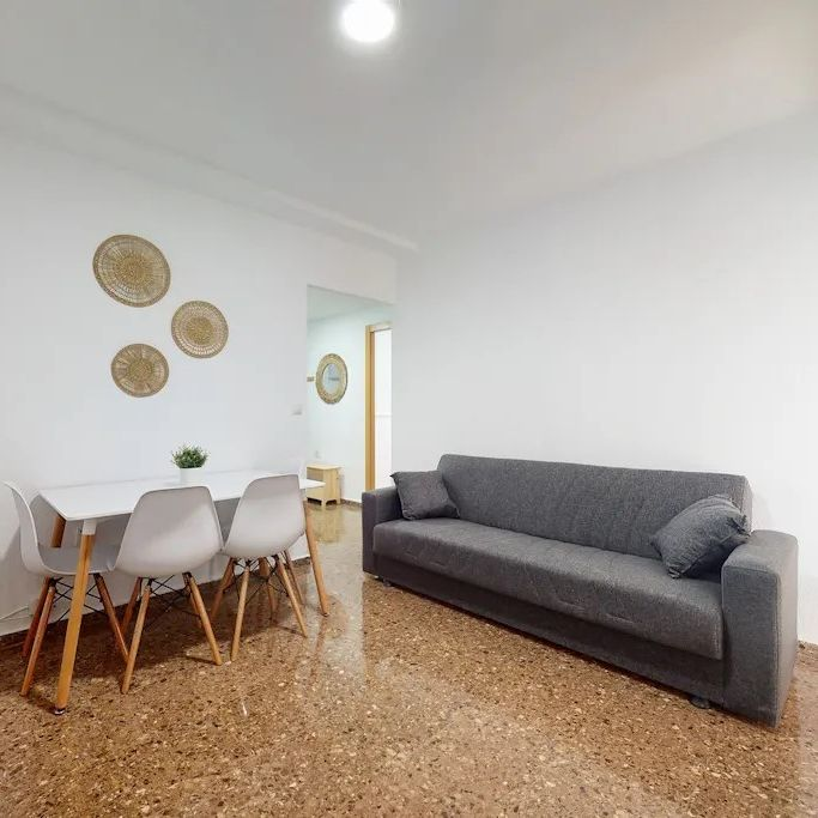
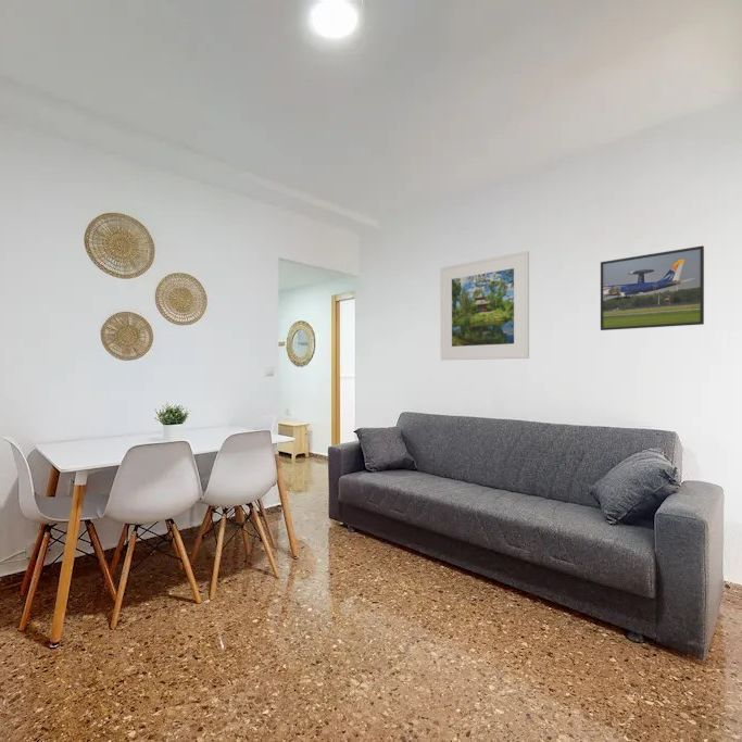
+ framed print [440,250,530,361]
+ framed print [600,244,705,331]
